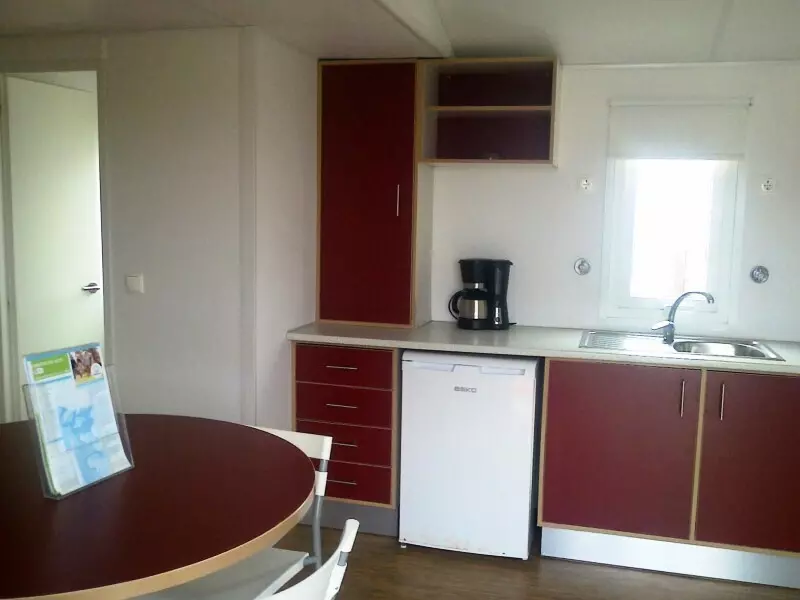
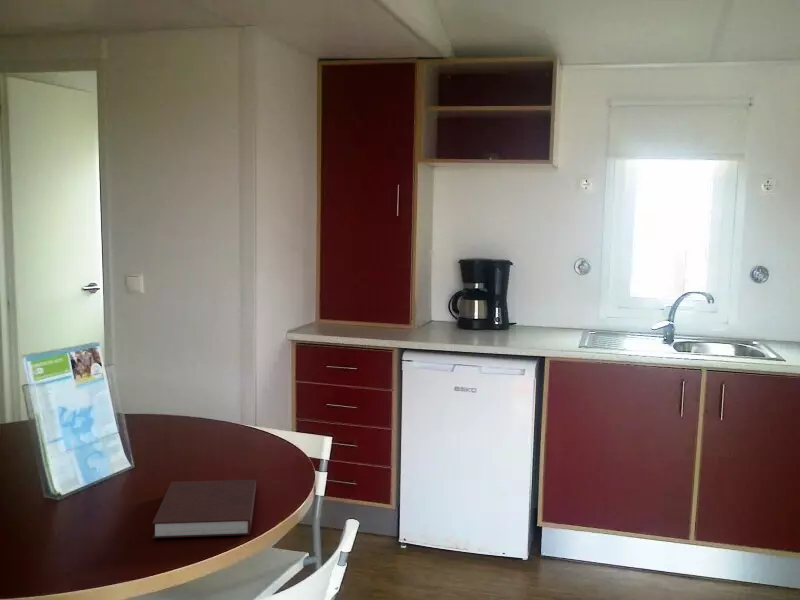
+ notebook [151,479,257,539]
